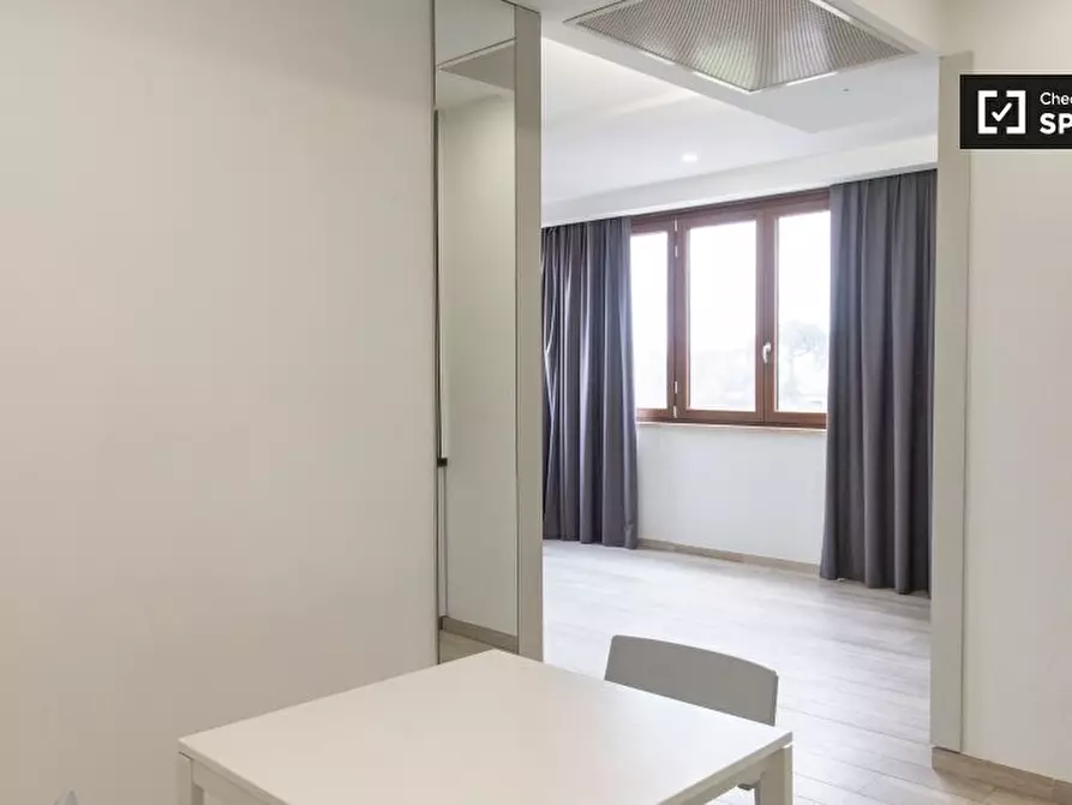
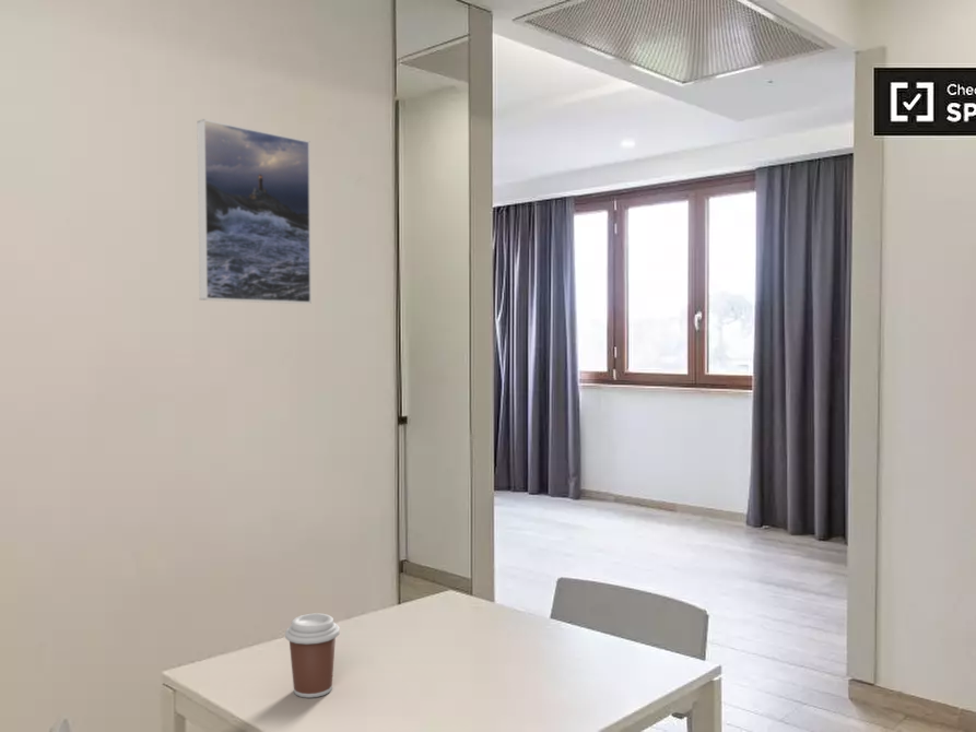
+ coffee cup [284,612,340,699]
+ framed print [196,118,313,305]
